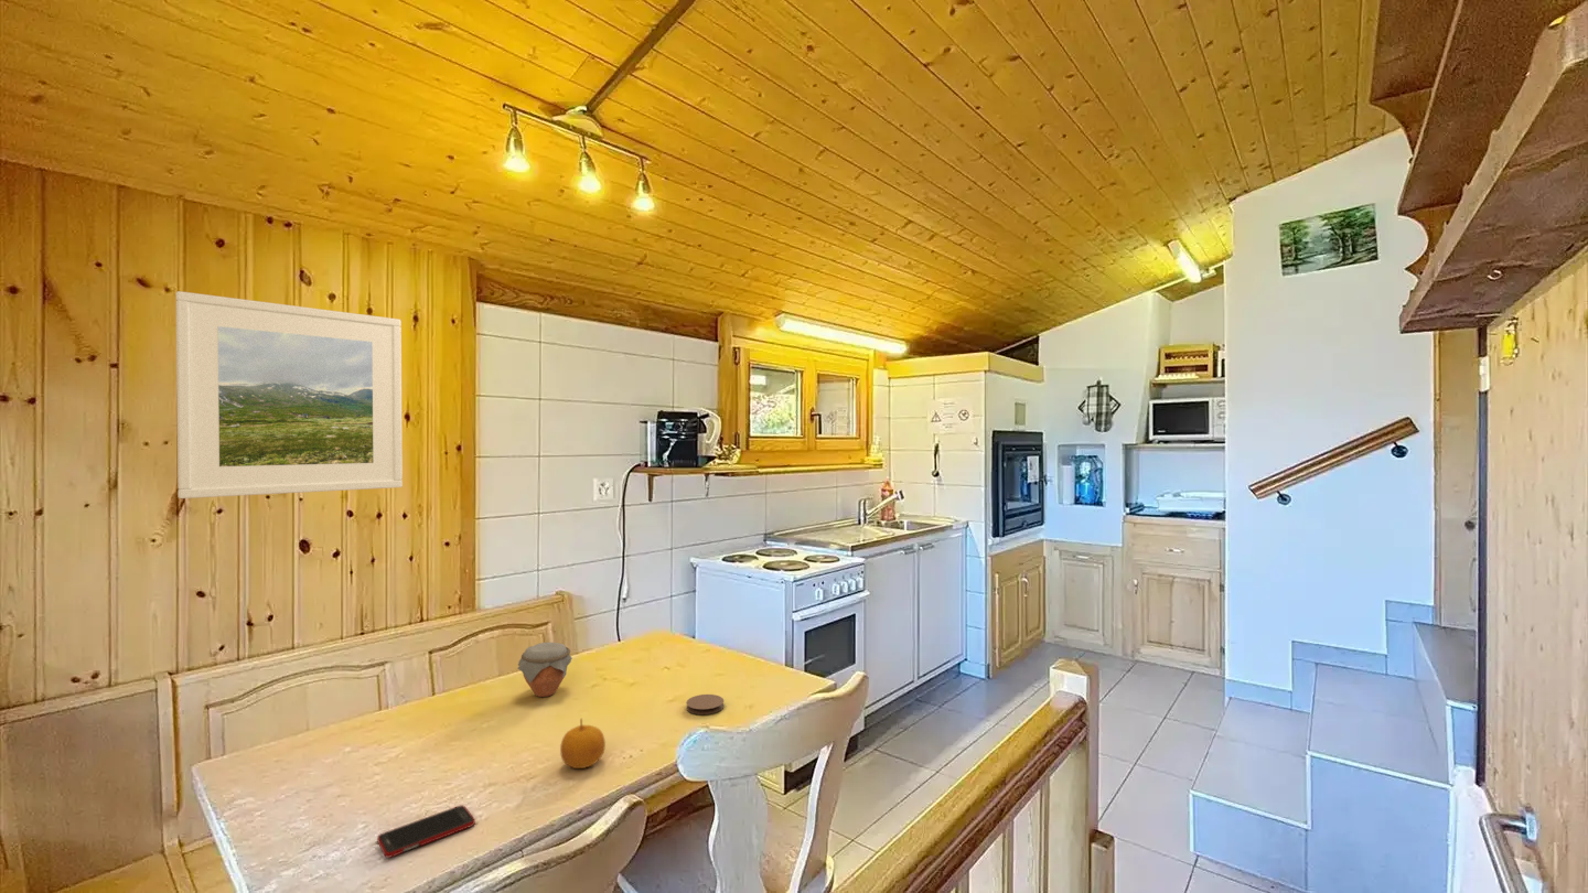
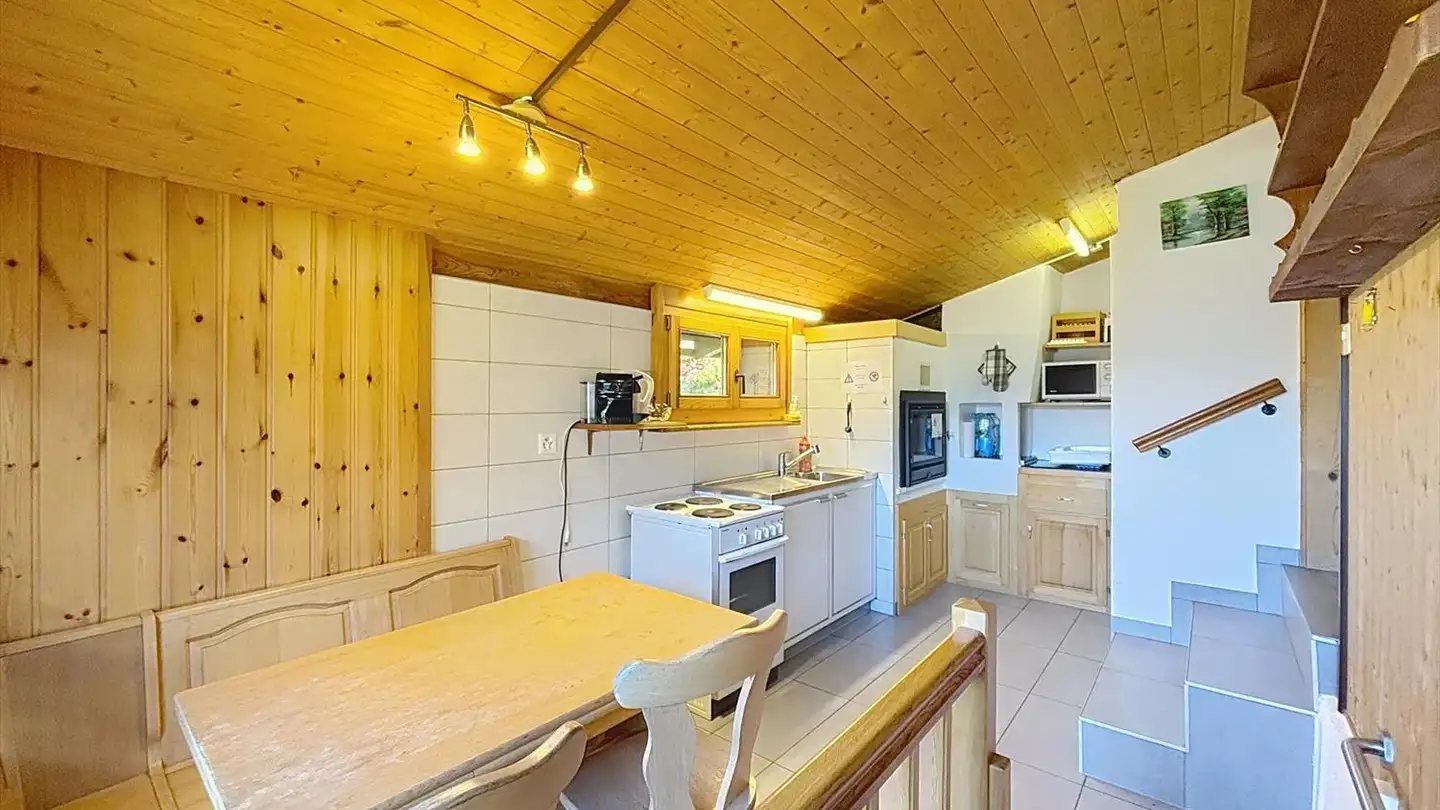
- jar [517,642,573,698]
- cell phone [376,804,476,859]
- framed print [174,290,404,499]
- coaster [685,693,725,716]
- fruit [559,718,607,770]
